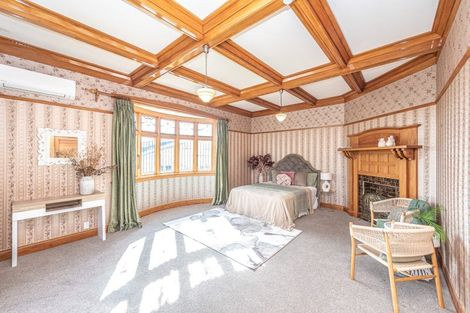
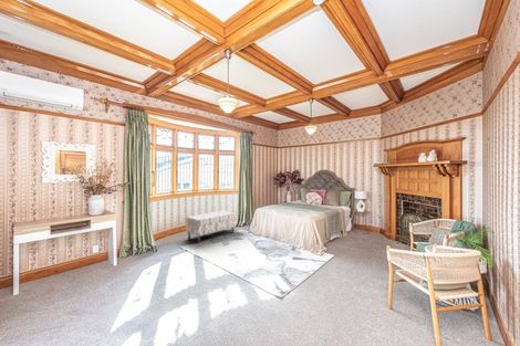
+ bench [185,210,237,244]
